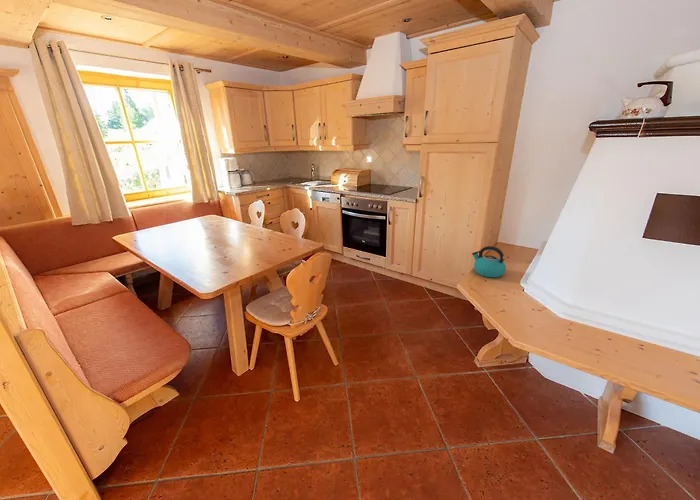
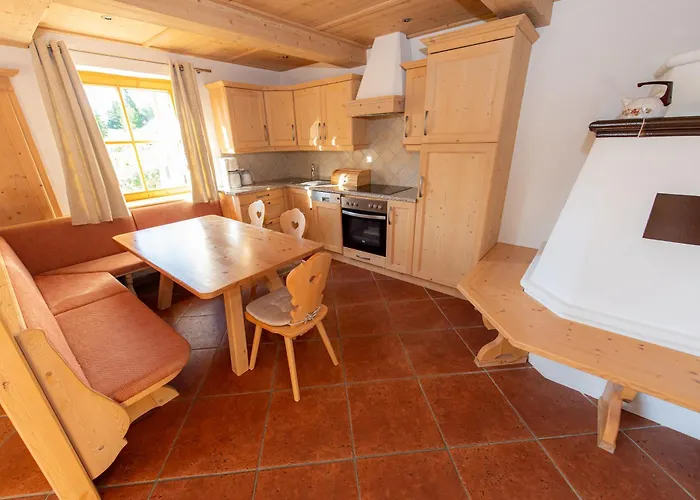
- kettle [471,245,507,279]
